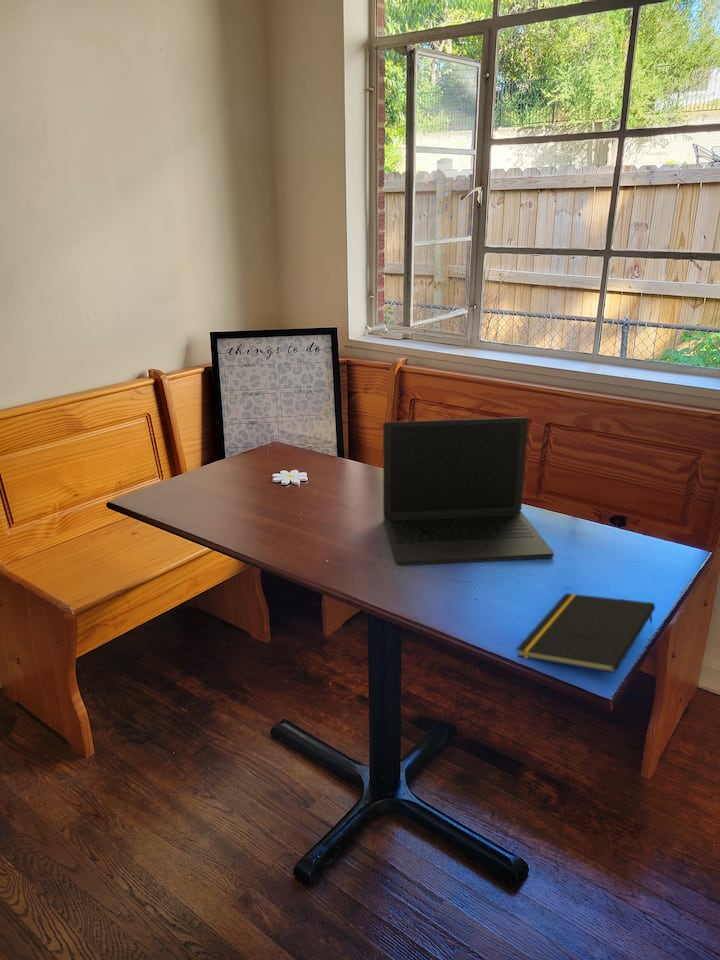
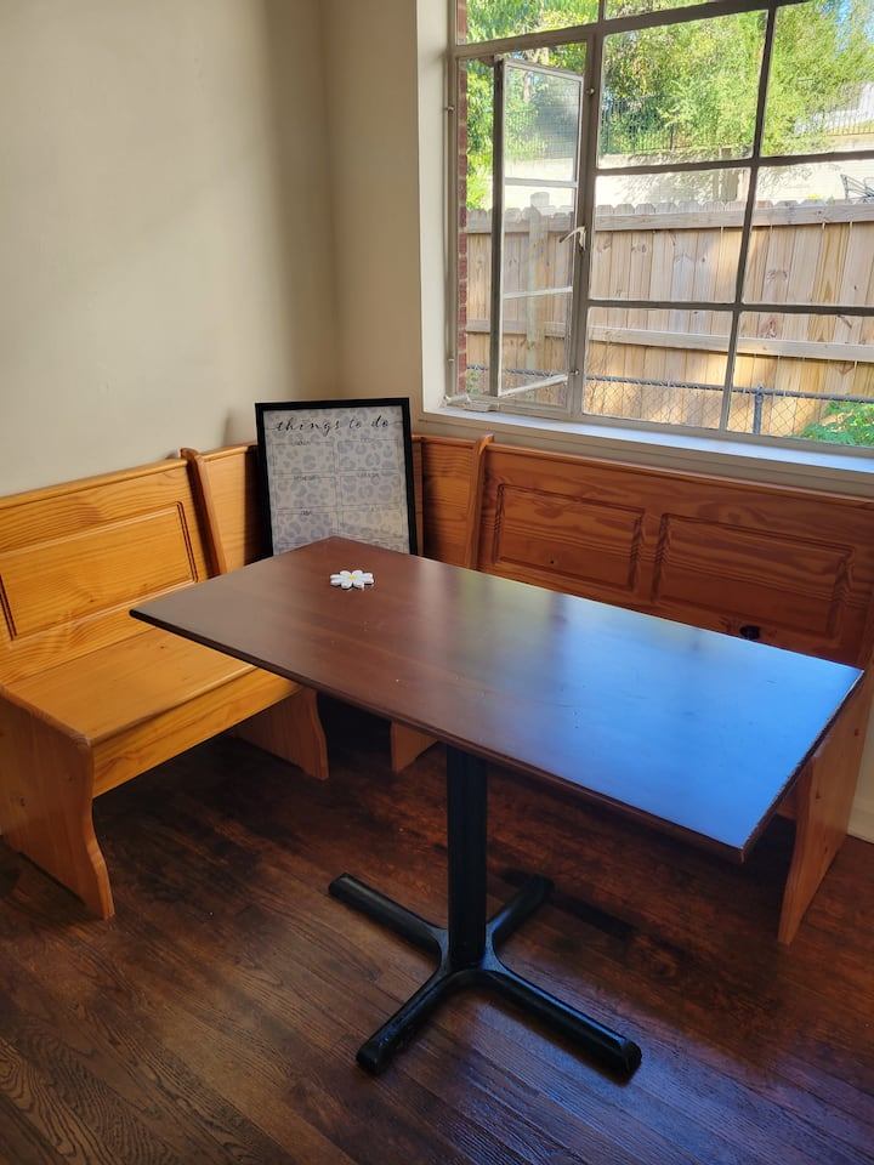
- notepad [516,592,656,674]
- laptop [382,416,555,566]
